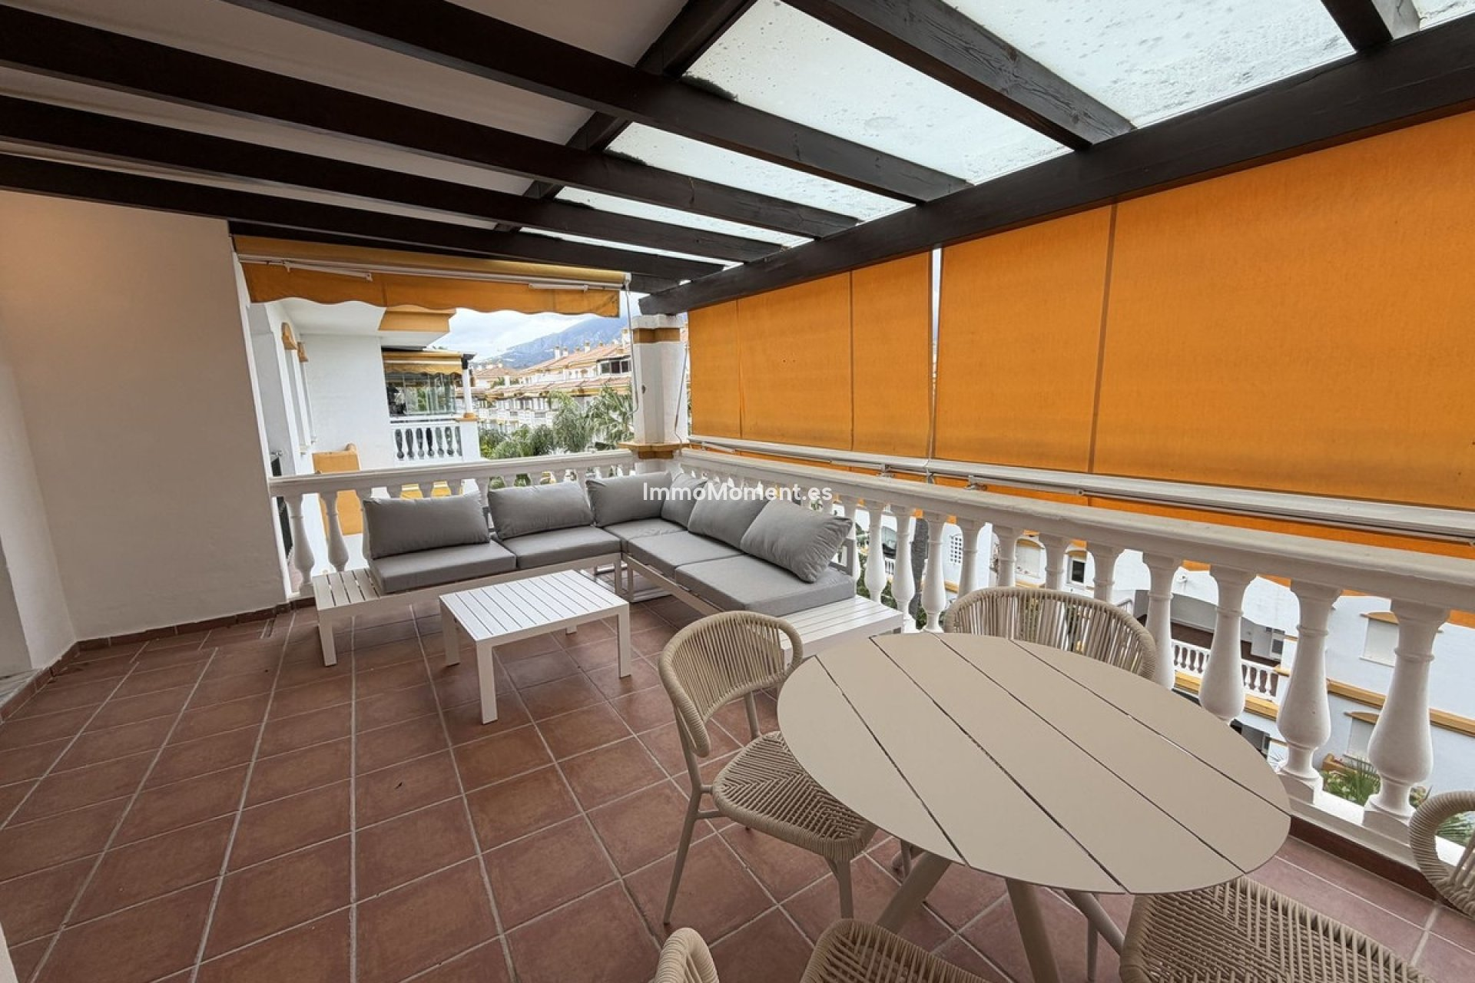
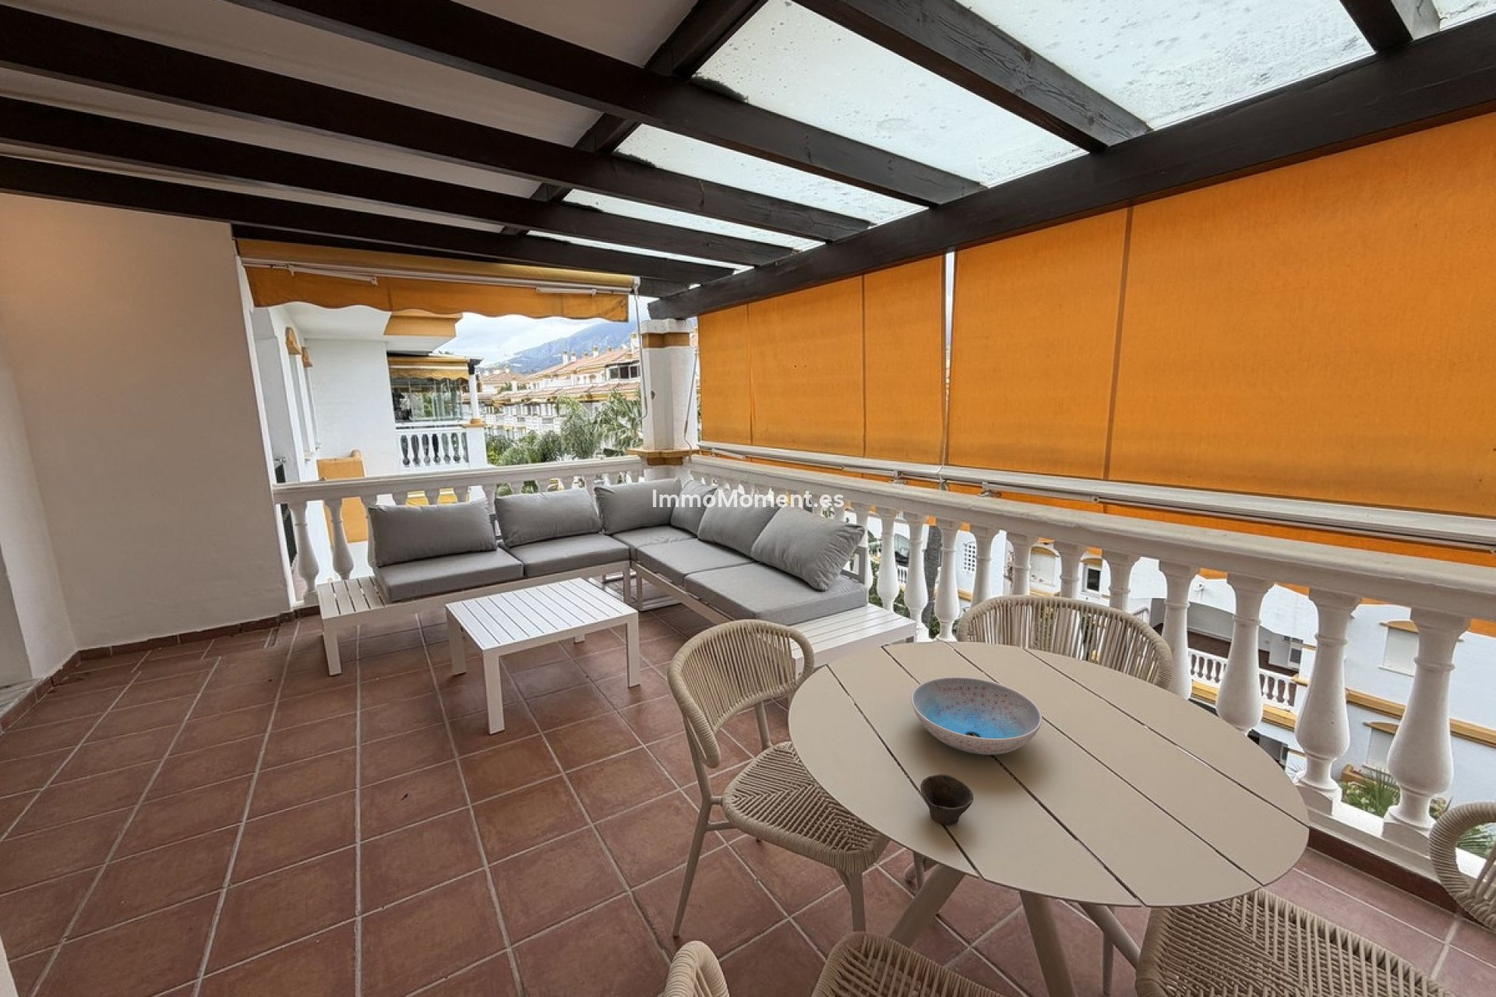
+ dish [911,677,1043,756]
+ cup [919,773,974,826]
